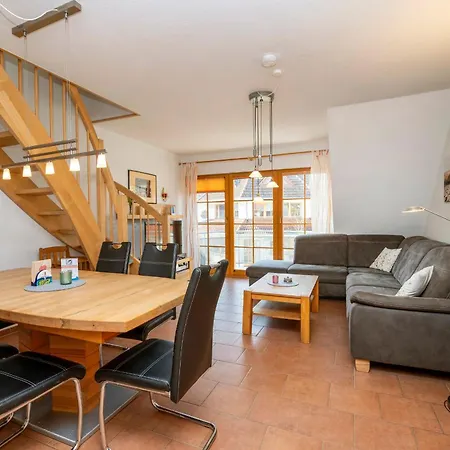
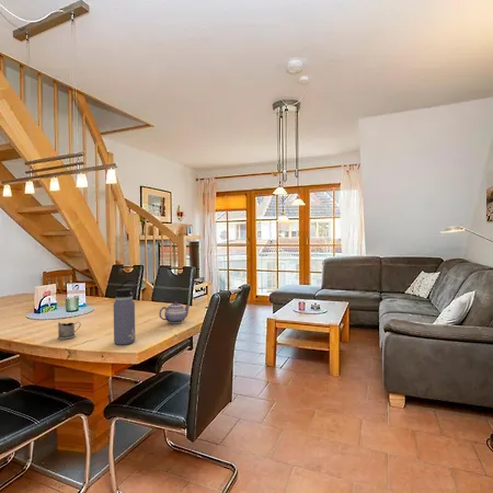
+ teapot [158,300,192,324]
+ tea glass holder [57,321,82,341]
+ water bottle [113,279,137,346]
